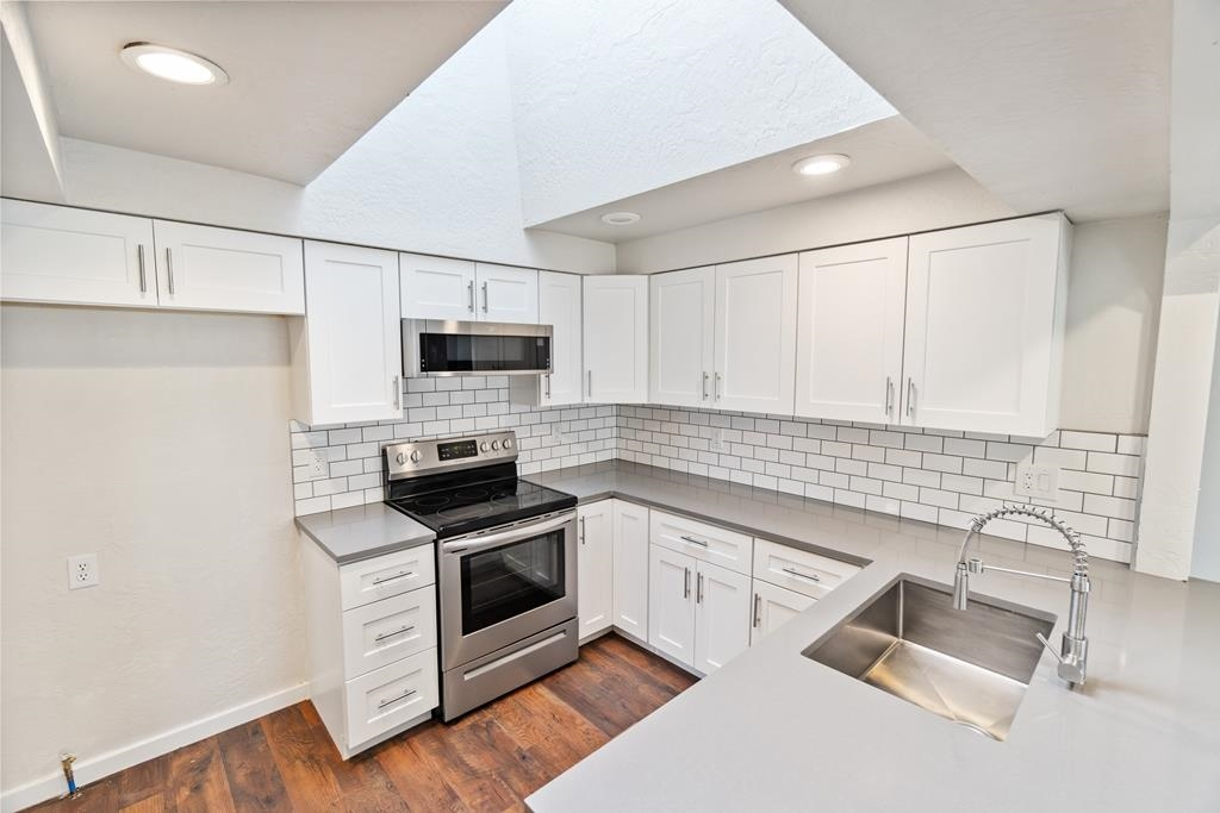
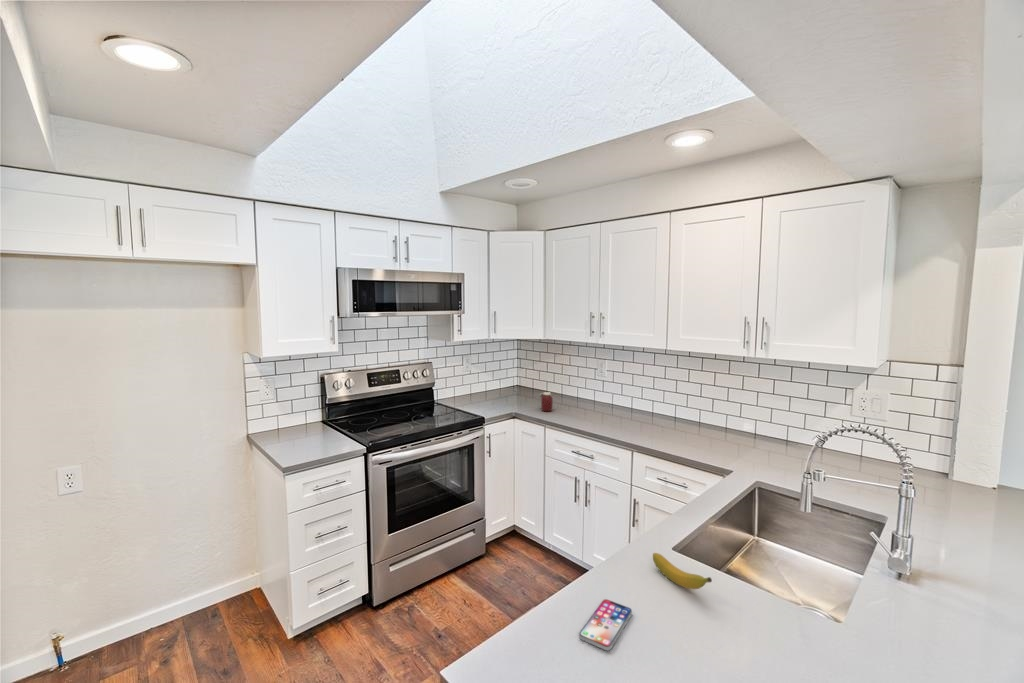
+ banana [652,552,713,590]
+ smartphone [578,598,633,651]
+ jar [536,391,554,412]
